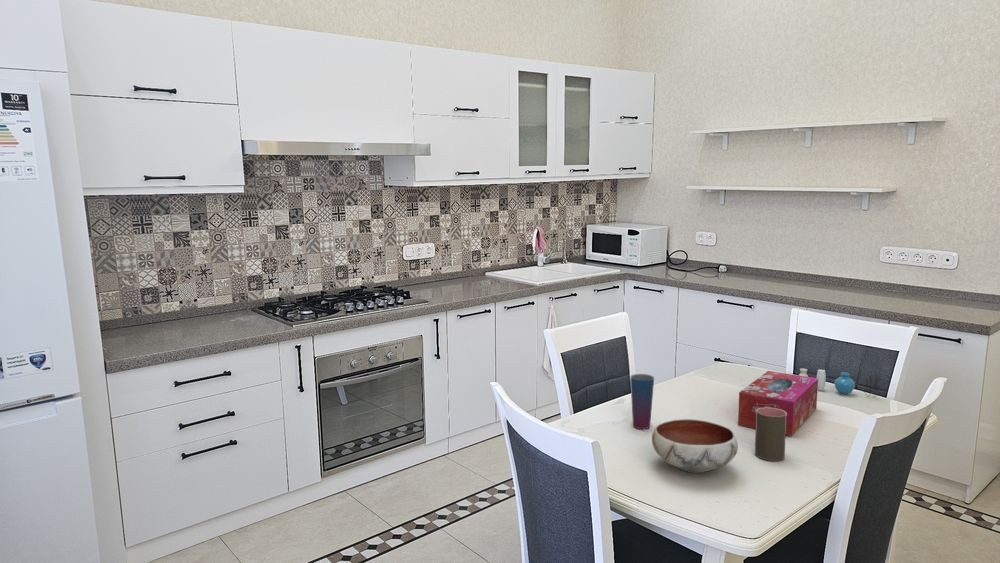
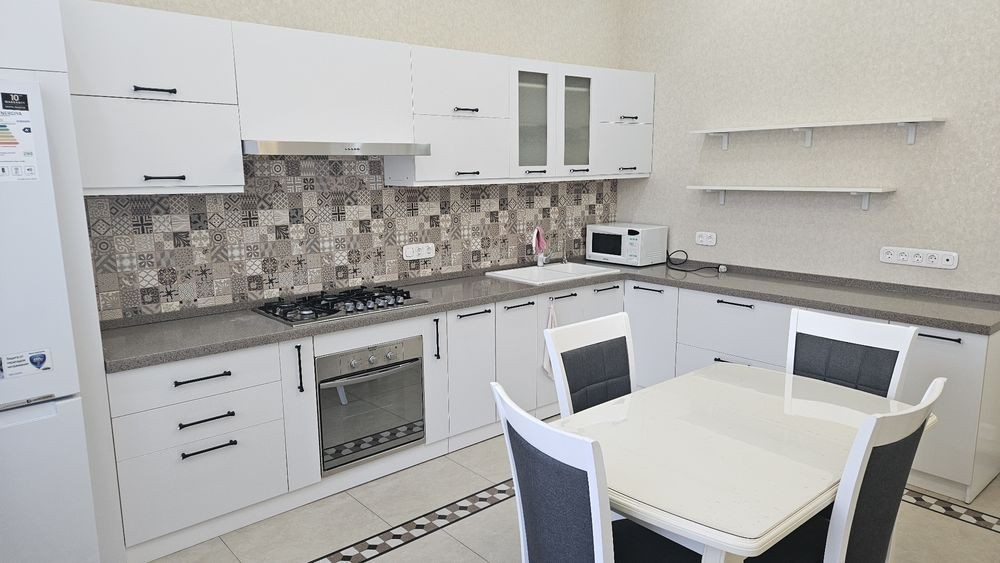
- bowl [651,418,739,474]
- cup [630,373,655,430]
- vase [798,367,881,398]
- cup [754,407,787,462]
- tissue box [737,370,818,437]
